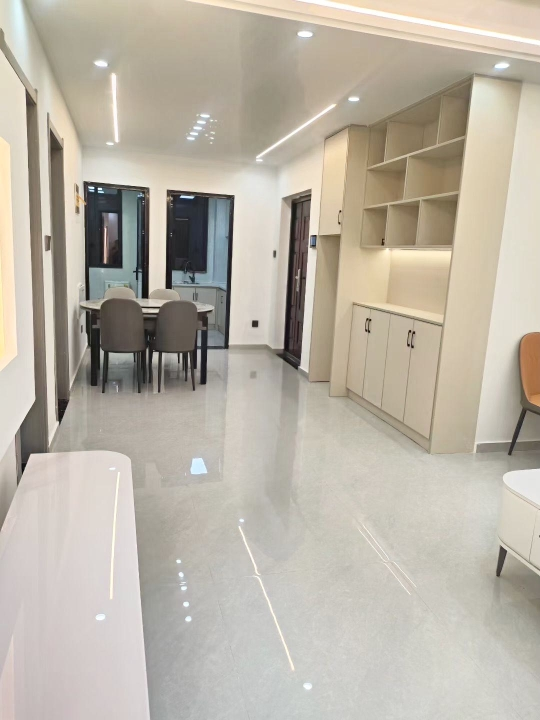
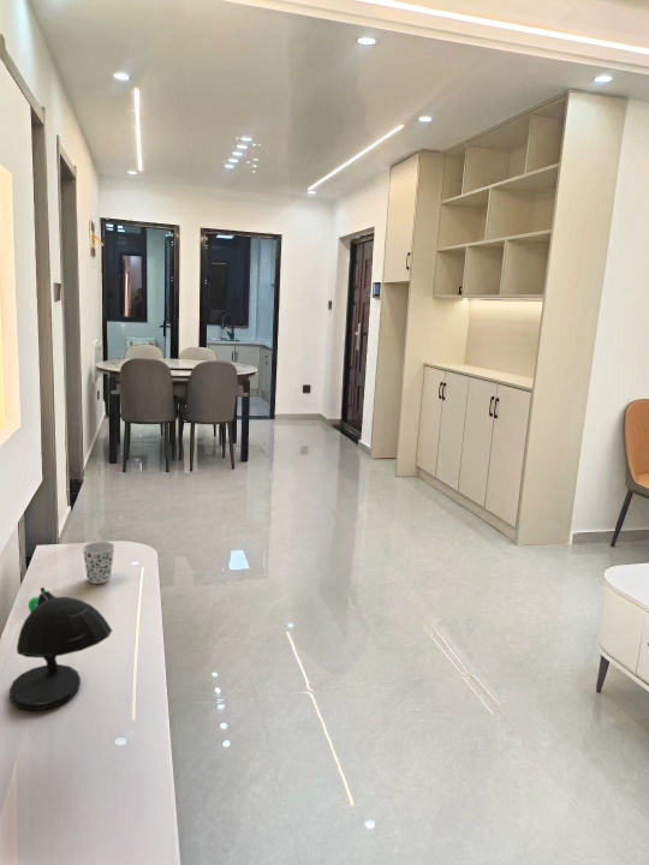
+ desk lamp [8,586,113,711]
+ cup [82,541,115,585]
